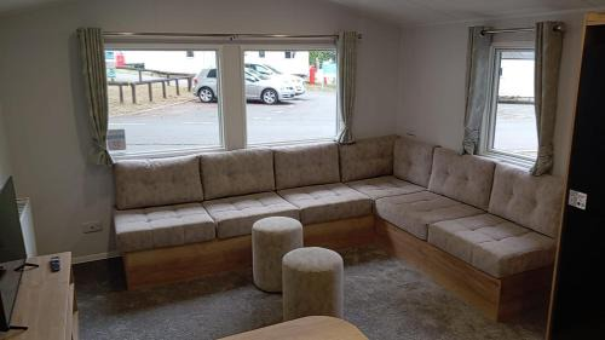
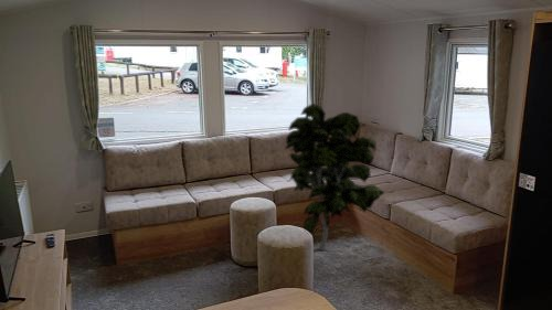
+ indoor plant [284,103,385,252]
